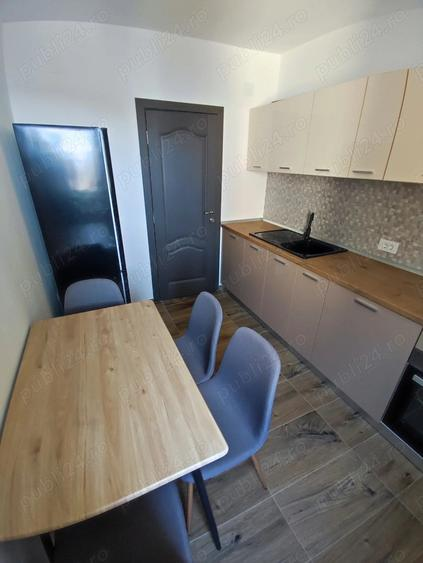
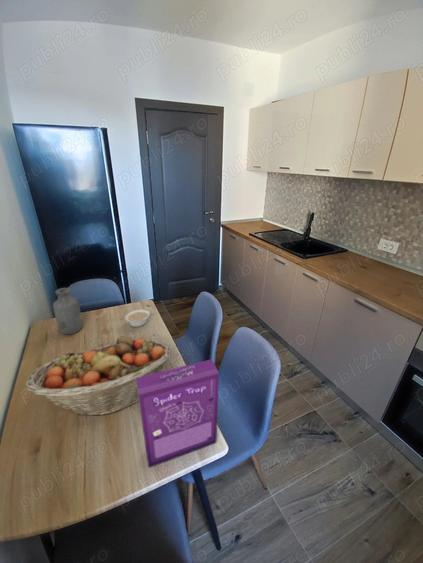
+ legume [124,309,155,328]
+ fruit basket [25,335,172,417]
+ bottle [52,287,84,336]
+ cereal box [136,359,220,469]
